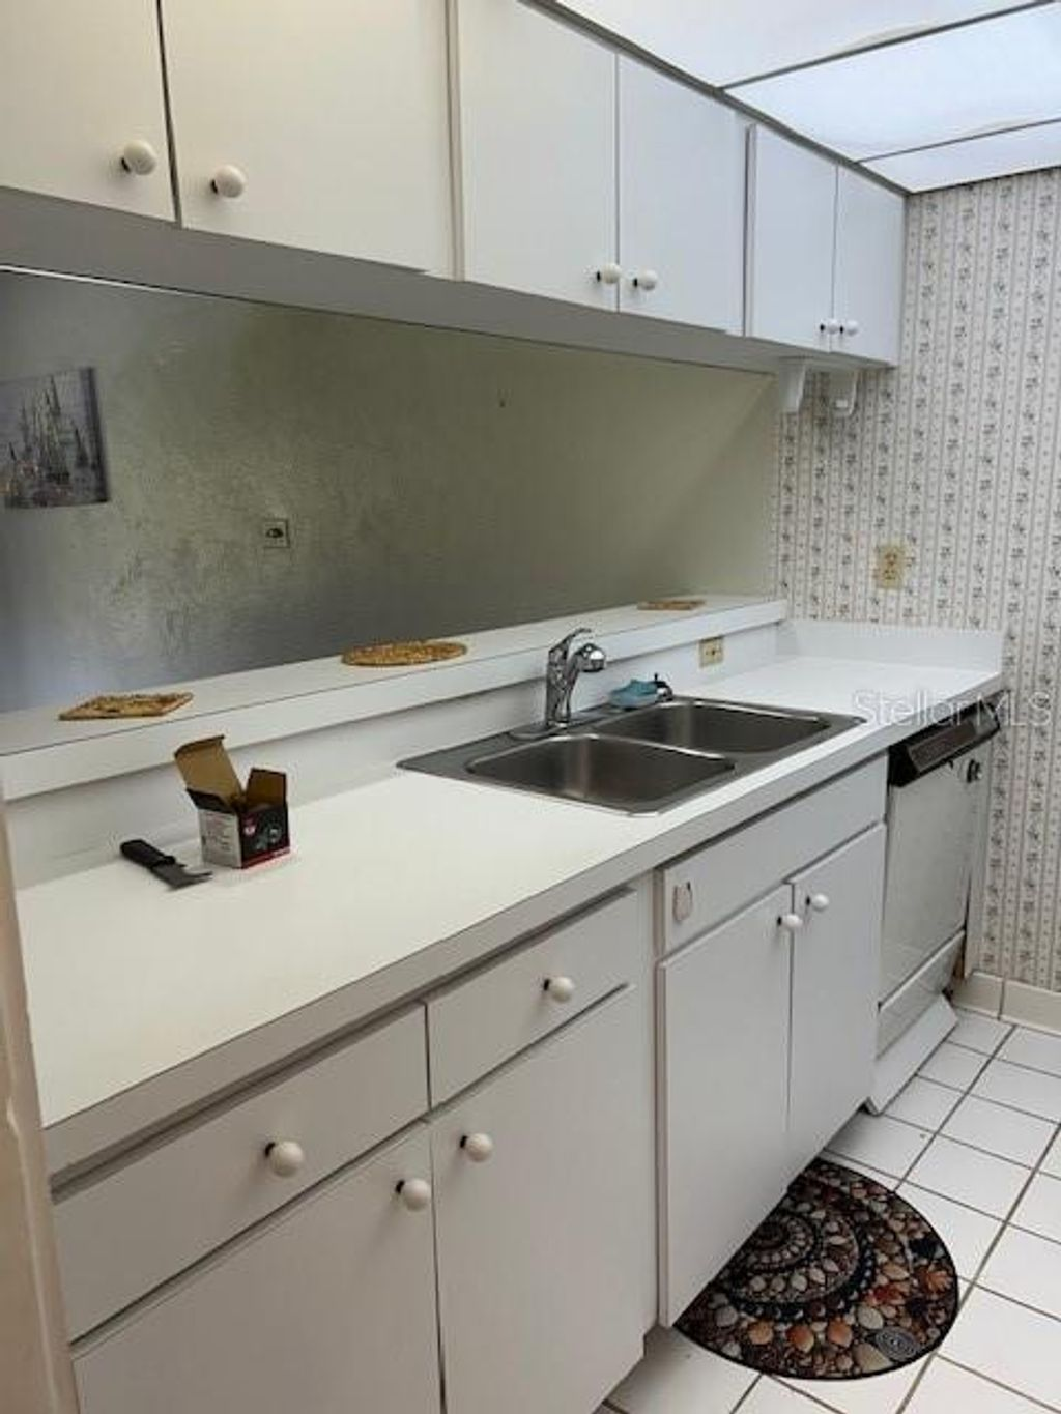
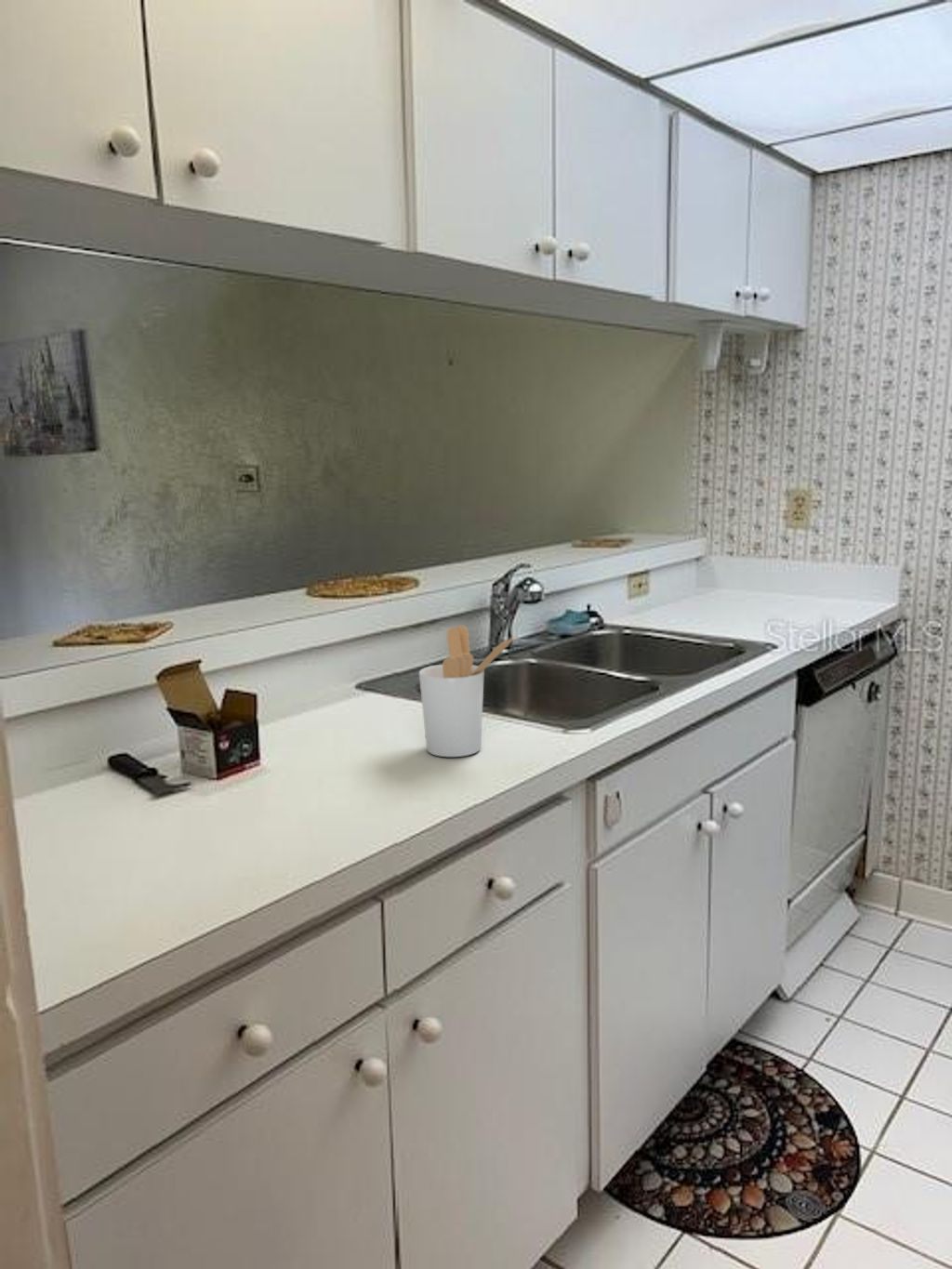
+ utensil holder [418,625,518,758]
